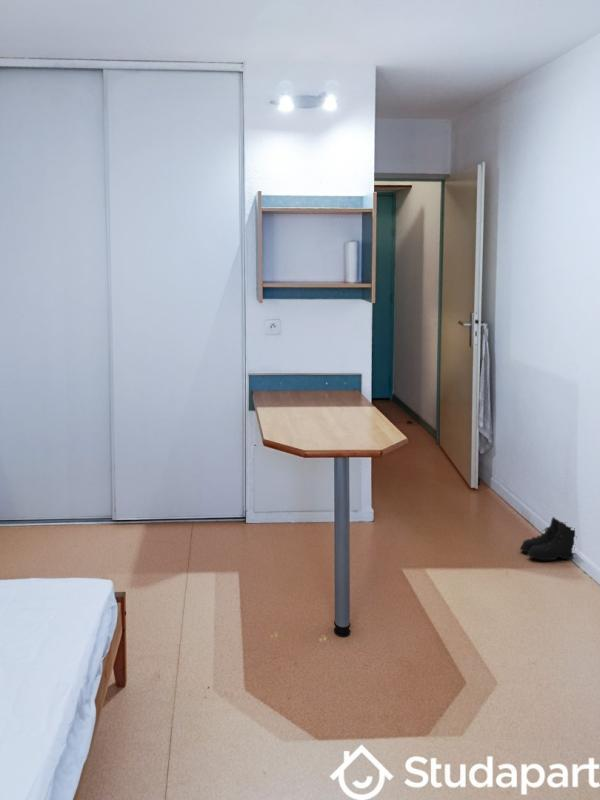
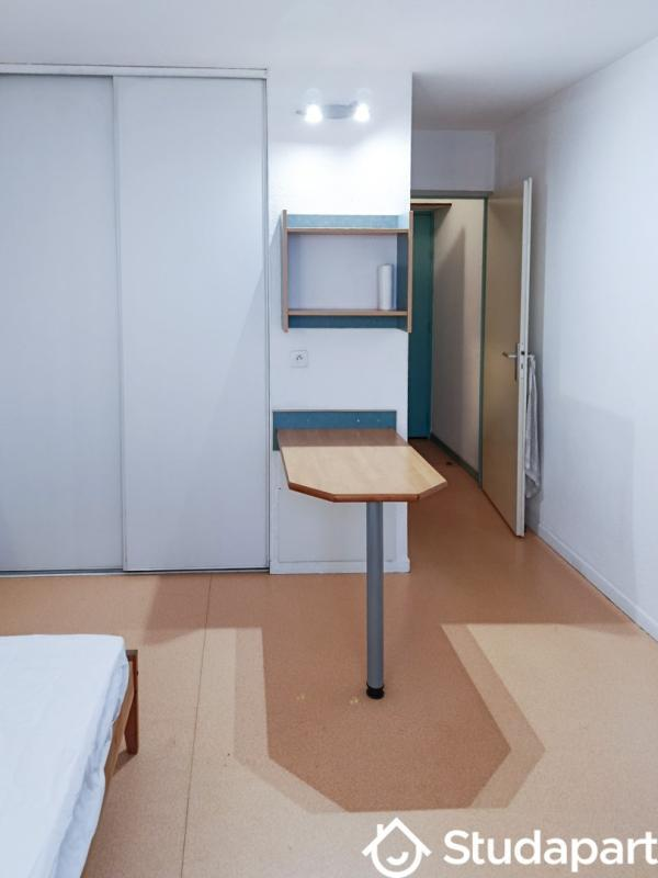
- boots [519,516,576,562]
